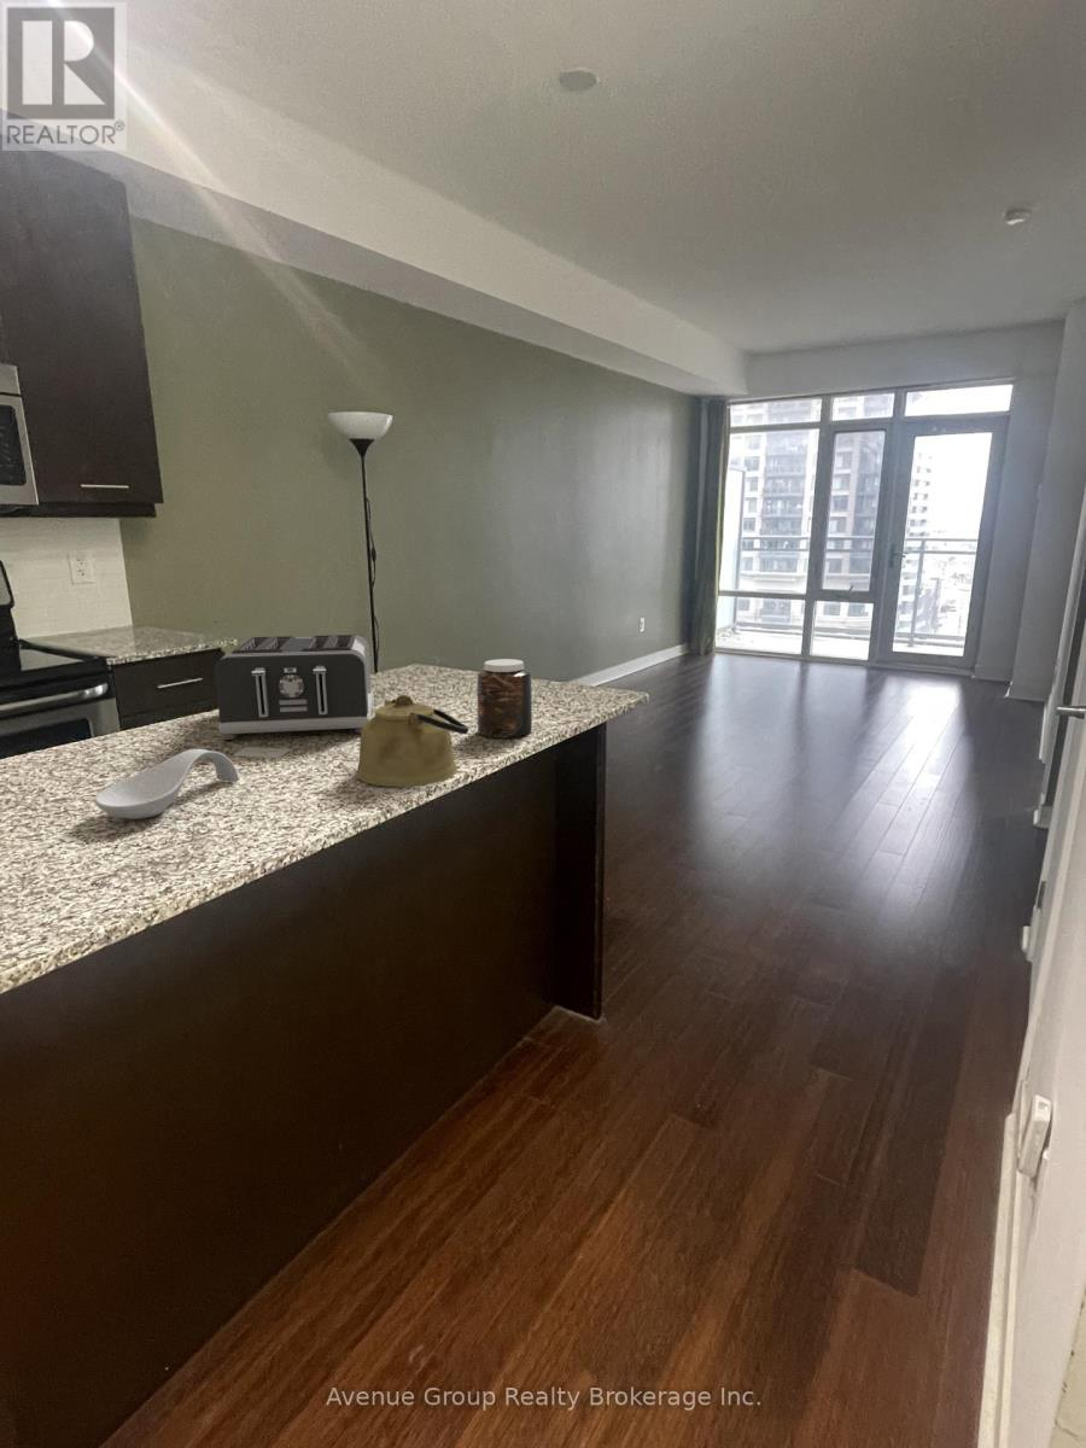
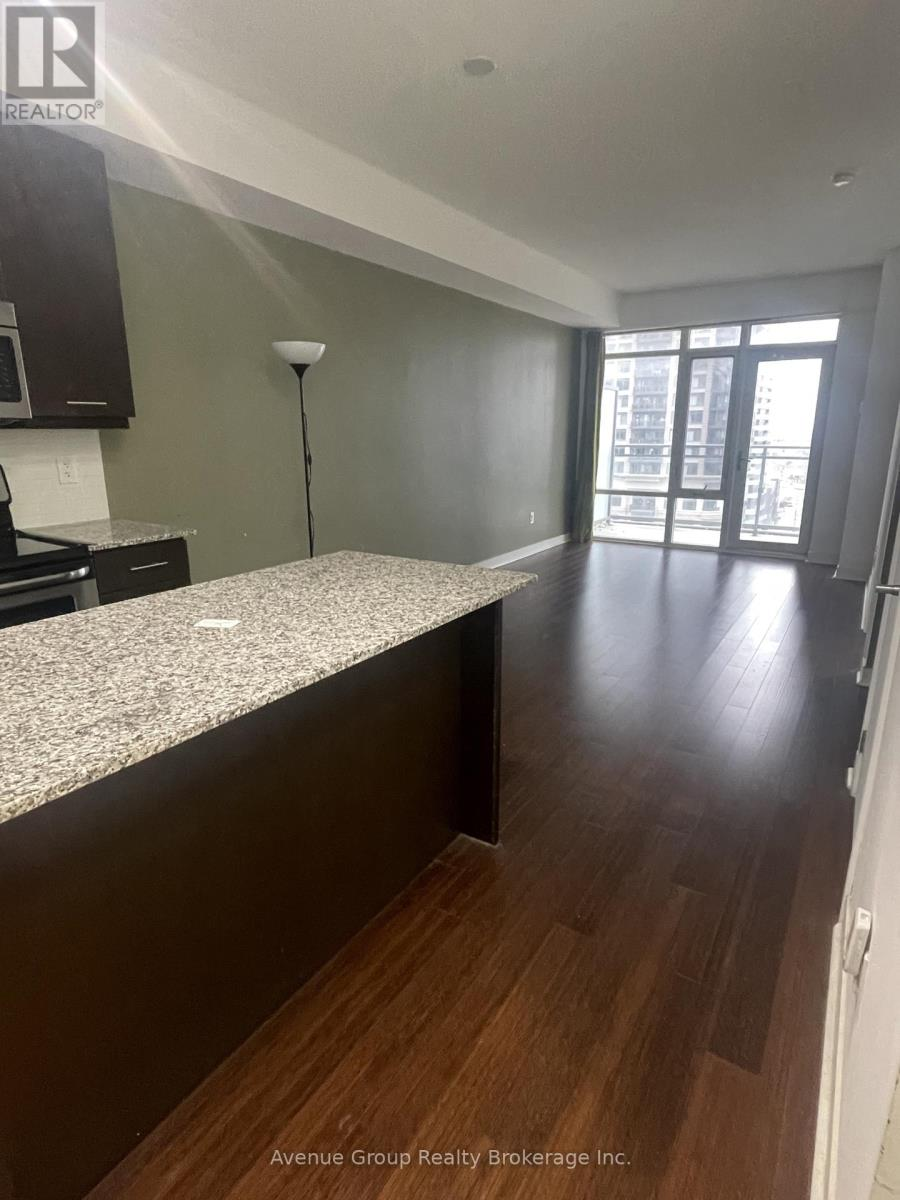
- jar [475,658,533,738]
- spoon rest [93,748,239,821]
- kettle [356,694,469,788]
- toaster [214,634,374,741]
